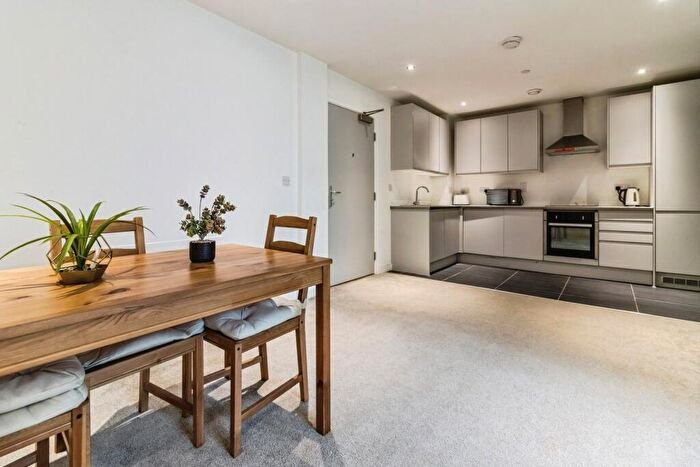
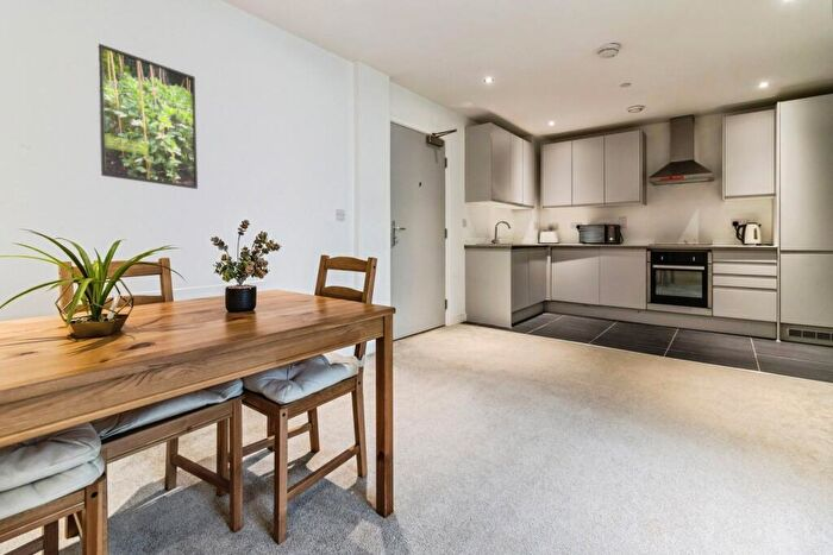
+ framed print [96,43,199,190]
